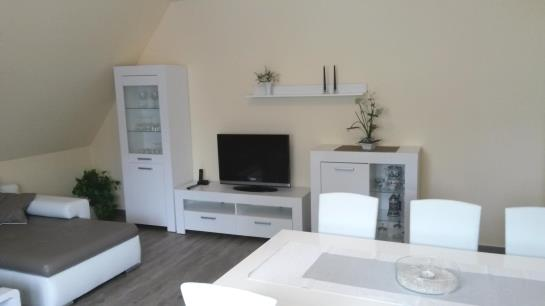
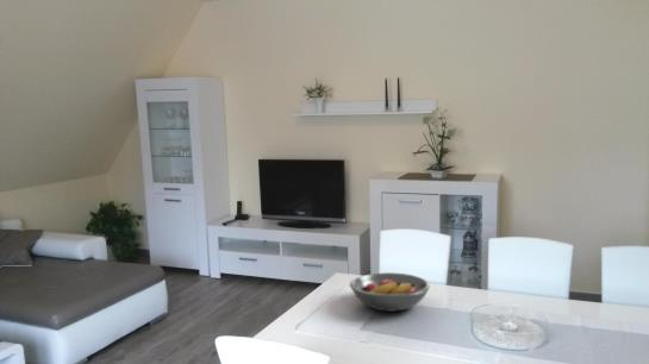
+ fruit bowl [349,271,431,313]
